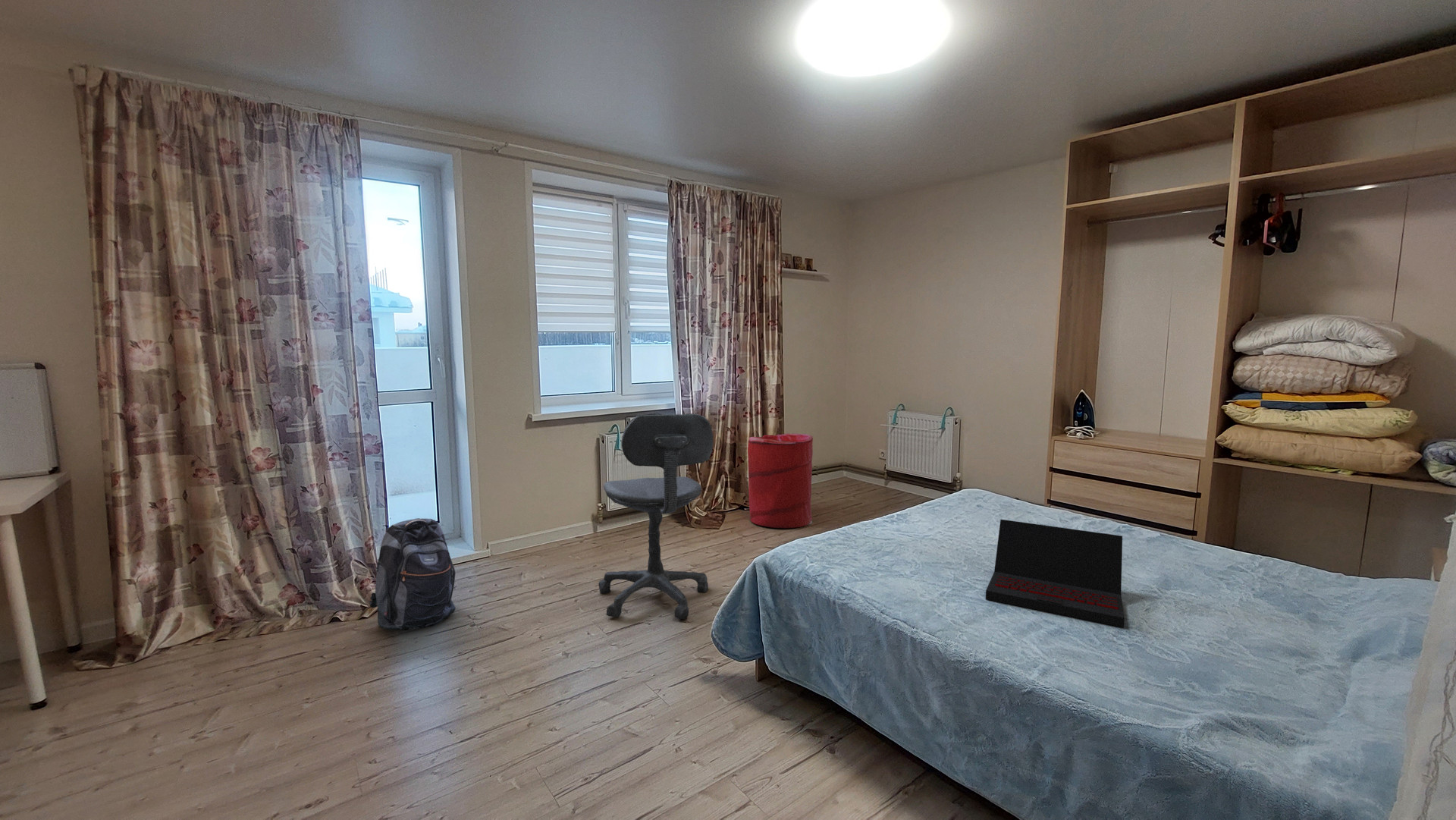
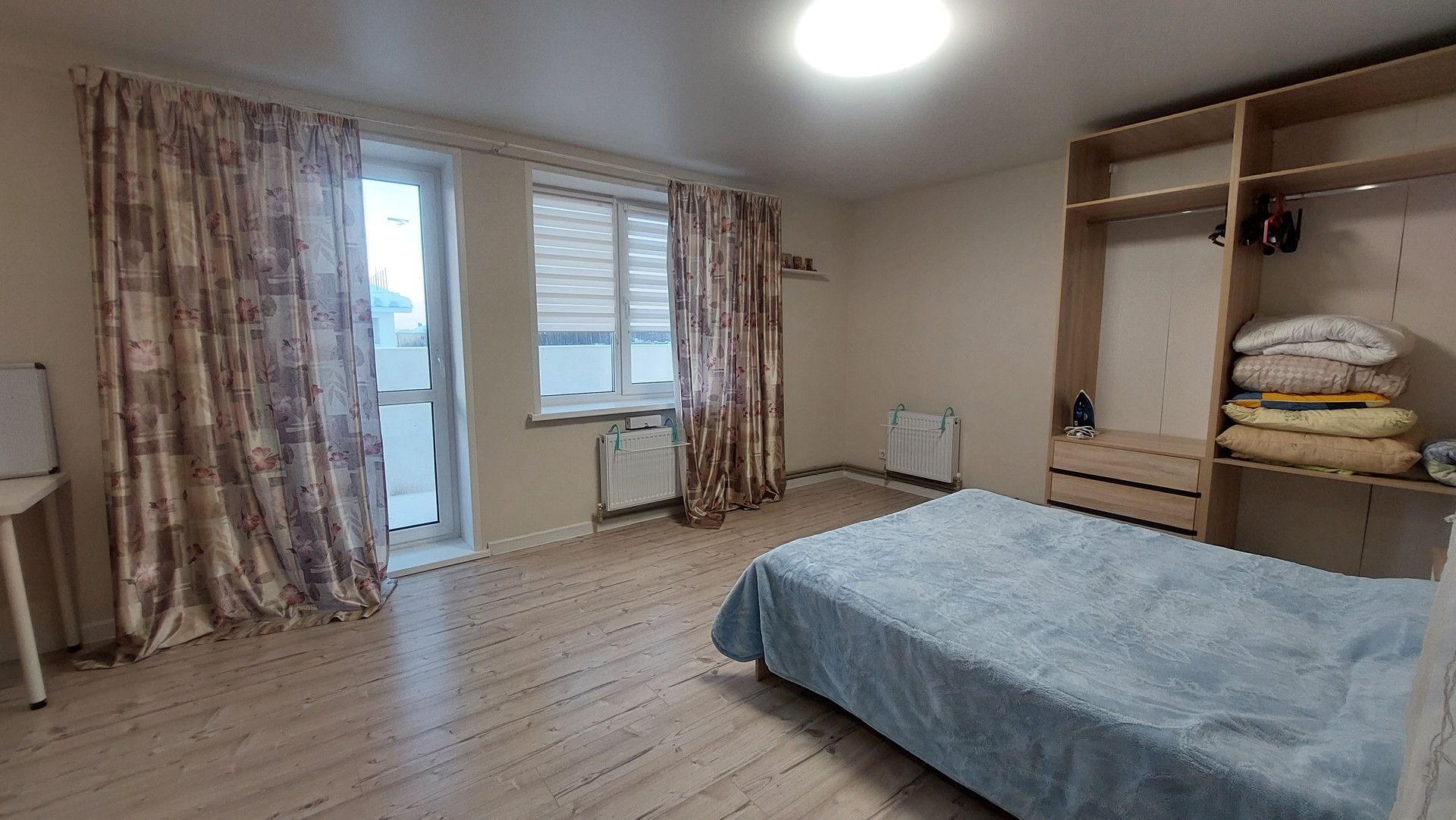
- office chair [598,413,714,620]
- backpack [368,517,457,631]
- laundry hamper [747,432,814,529]
- laptop [985,519,1125,628]
